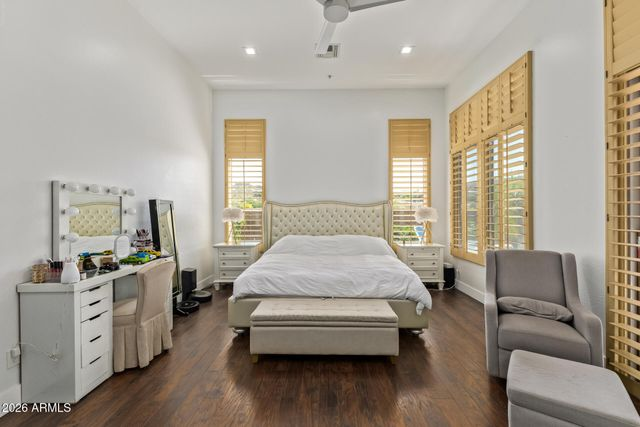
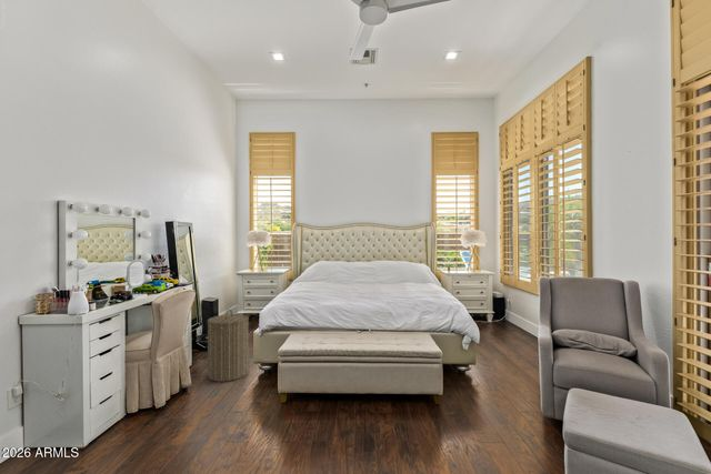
+ laundry hamper [207,309,250,383]
